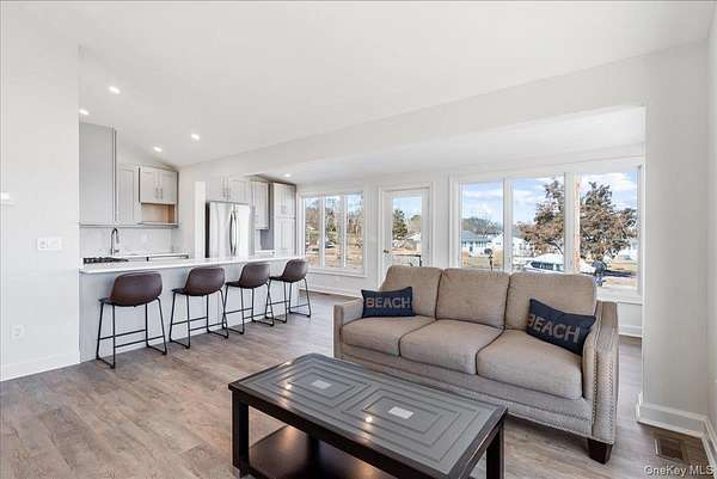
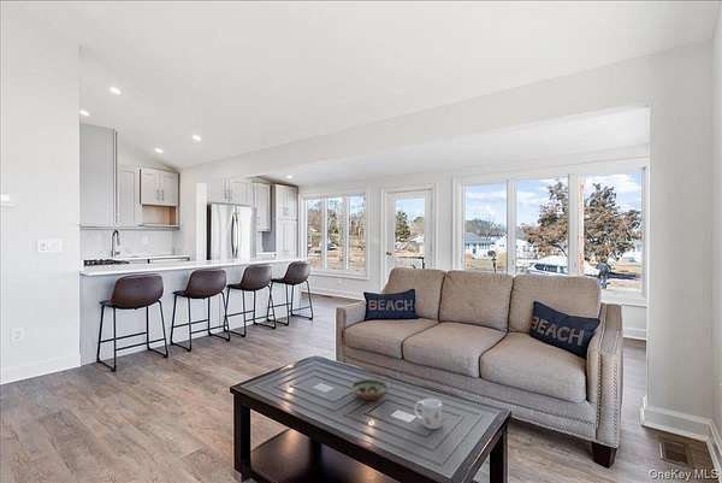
+ mug [413,397,443,430]
+ decorative bowl [350,378,390,401]
